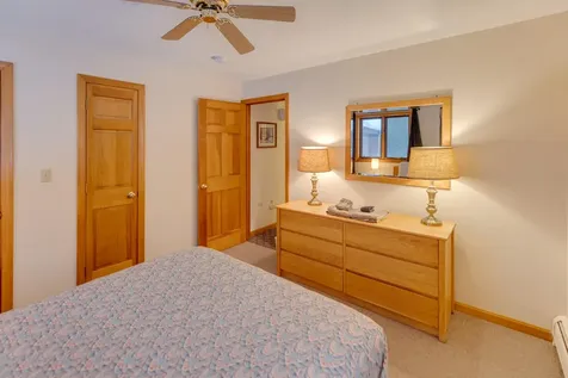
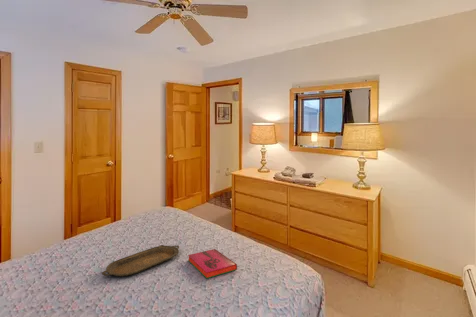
+ serving tray [101,244,181,278]
+ hardback book [187,248,238,279]
